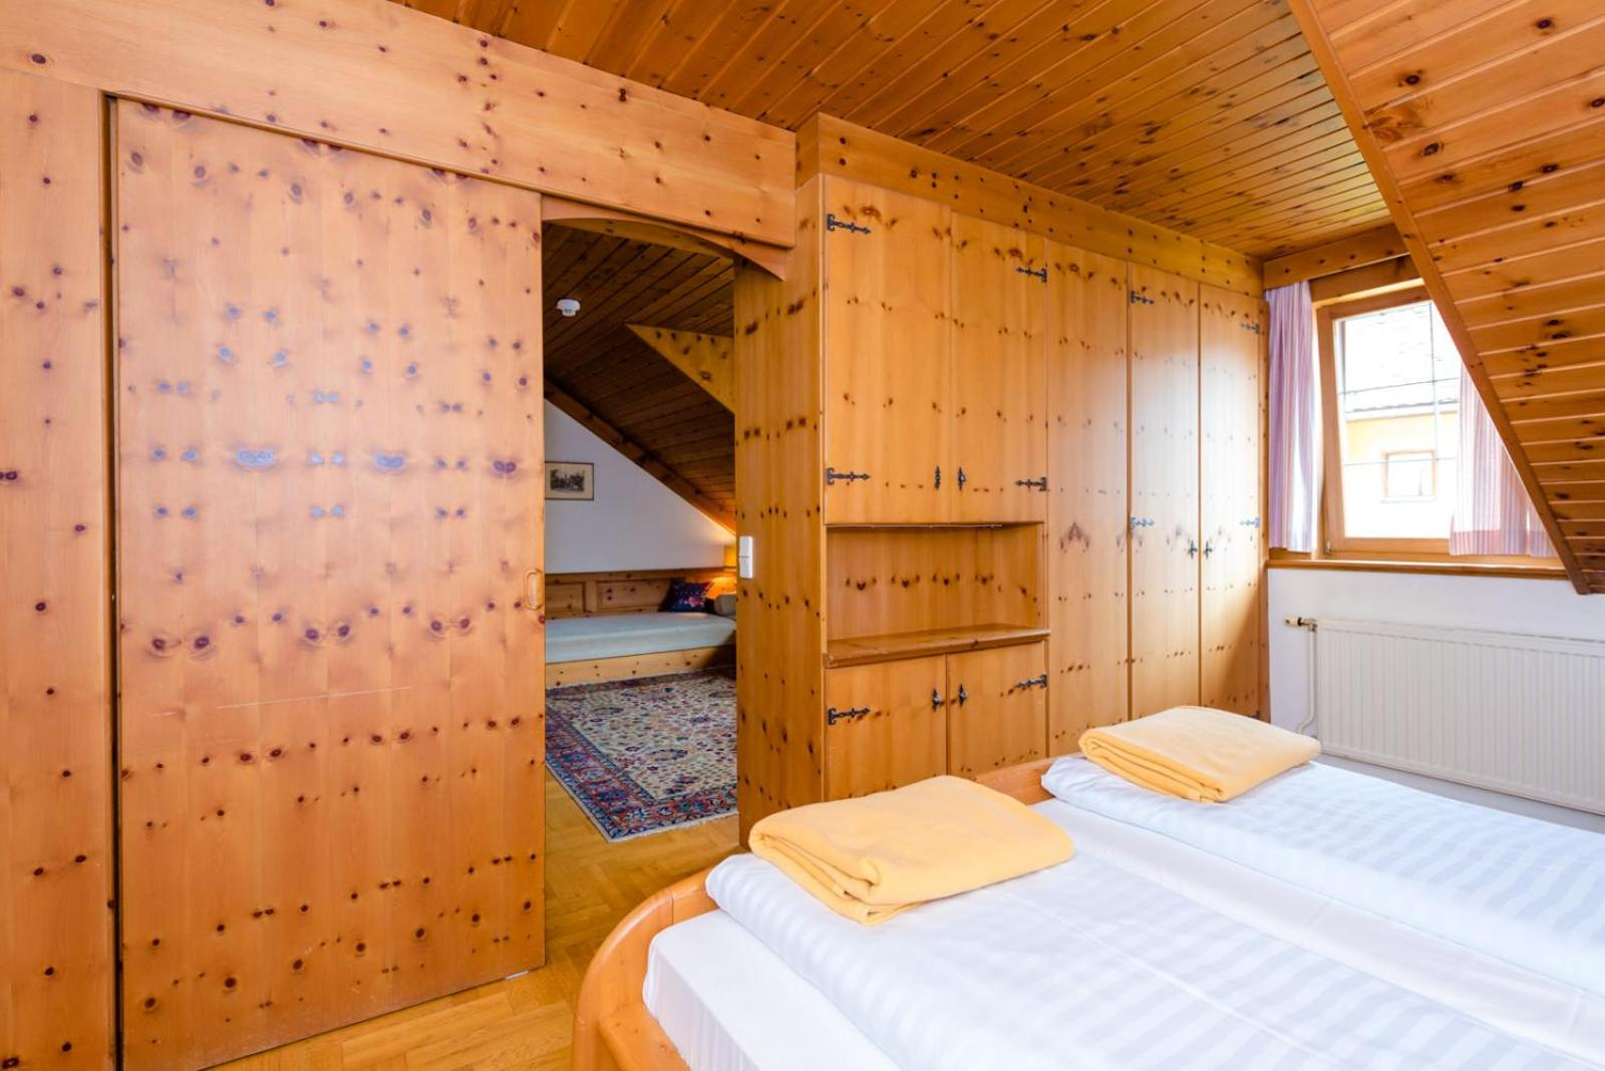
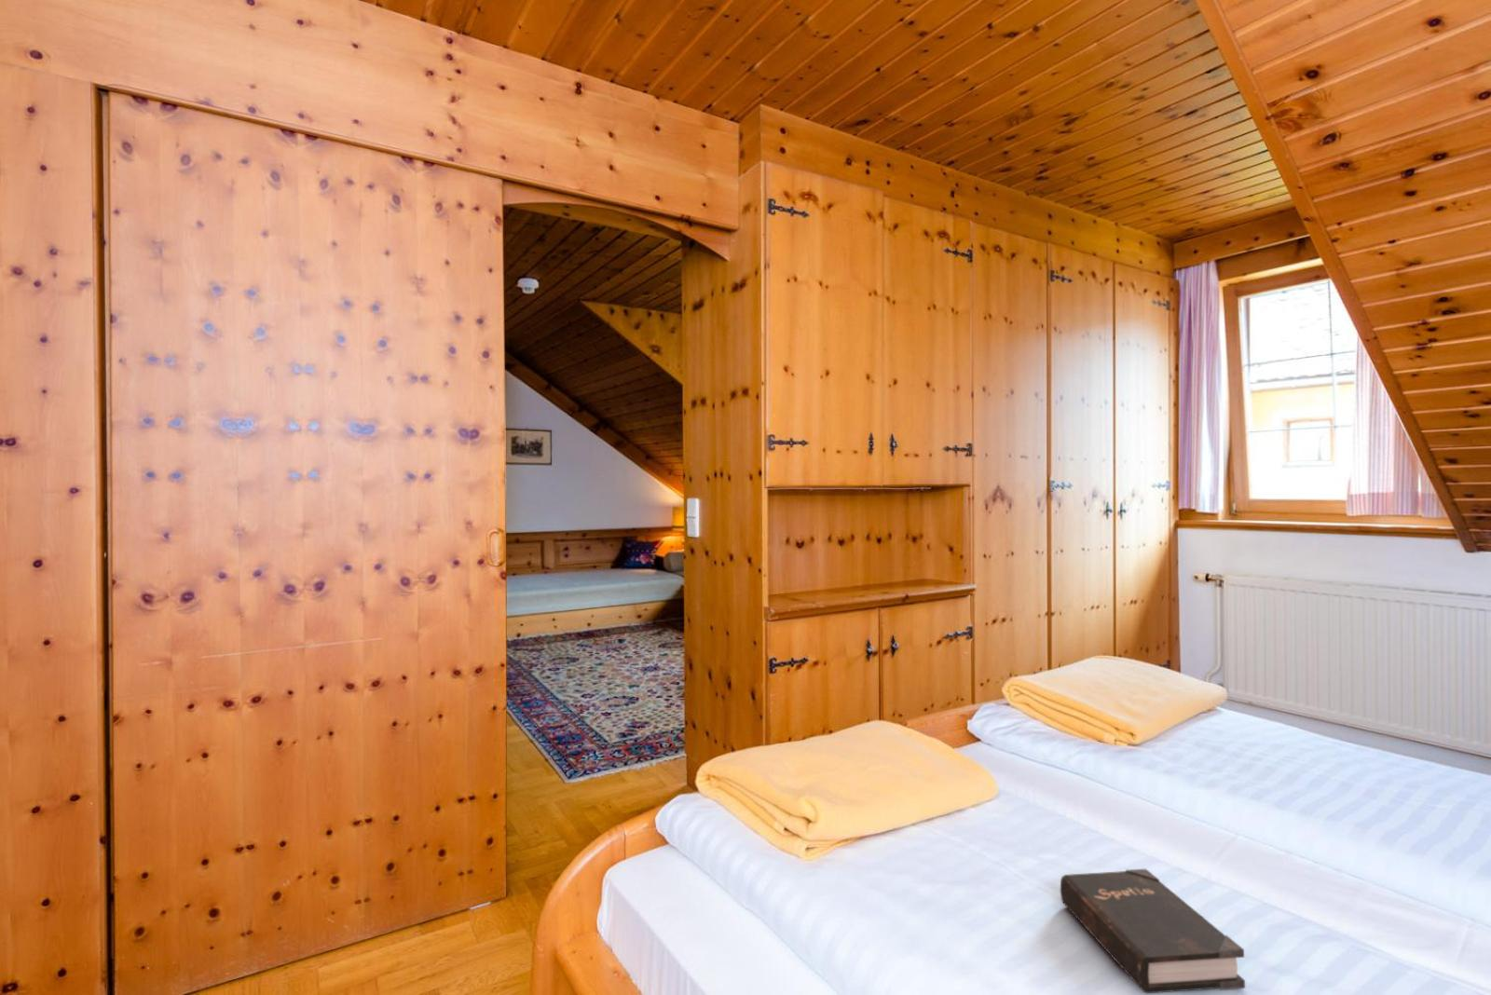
+ hardback book [1059,868,1246,994]
